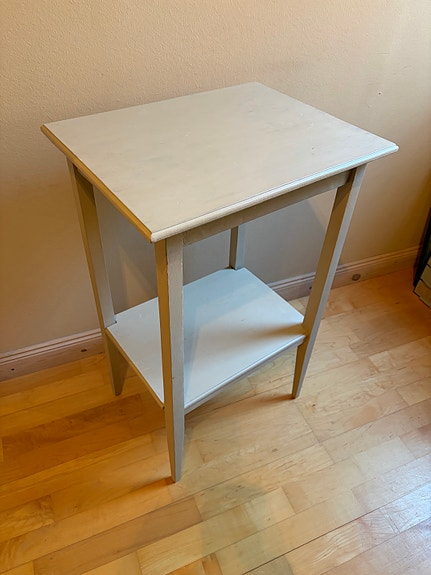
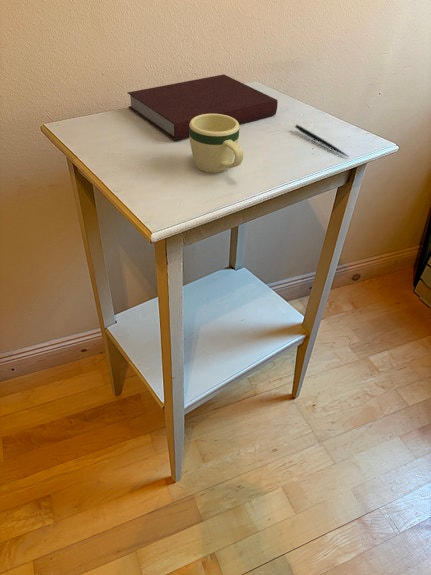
+ mug [188,114,244,174]
+ pen [294,124,350,158]
+ notebook [127,73,279,141]
